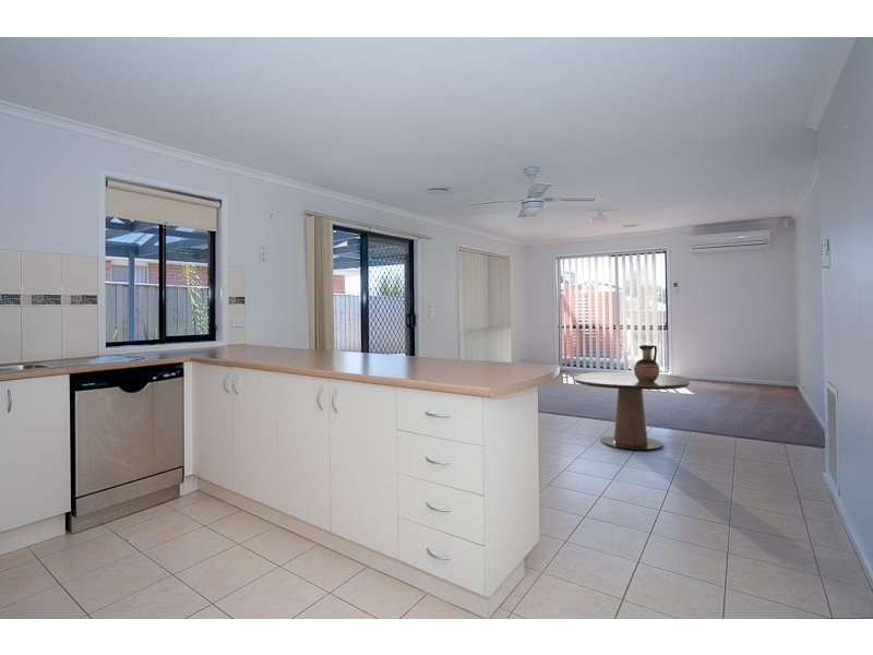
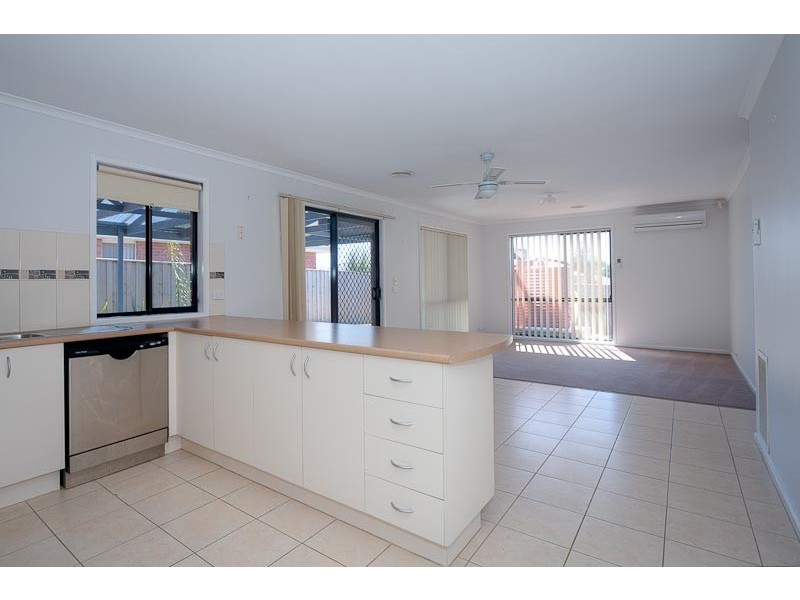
- dining table [573,371,691,451]
- ceramic jug [633,344,660,382]
